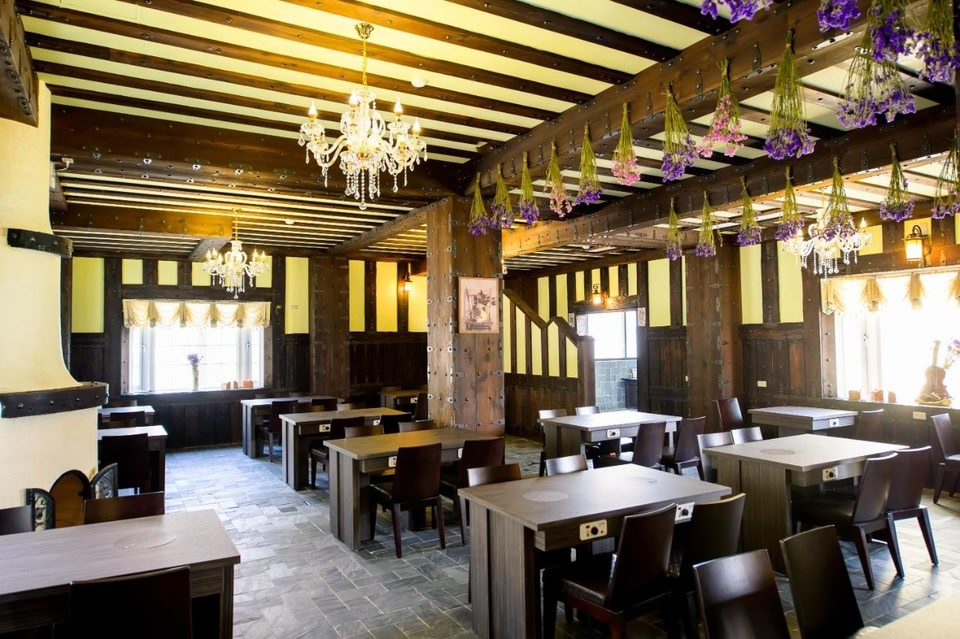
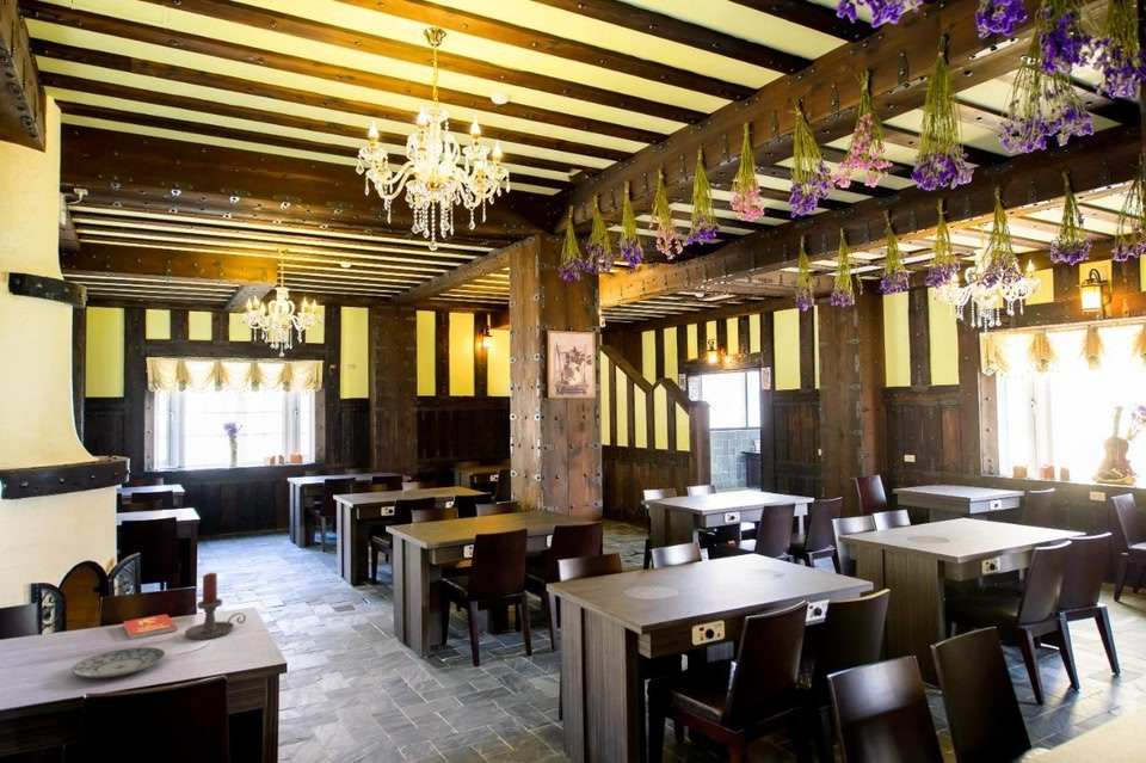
+ book [122,613,178,641]
+ candle holder [184,572,247,640]
+ plate [70,646,167,679]
